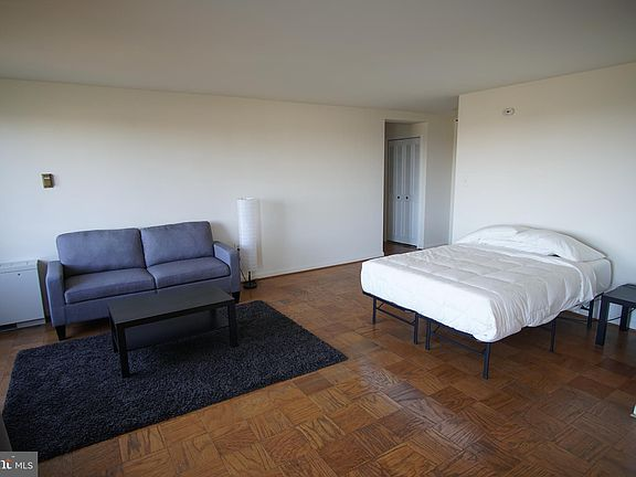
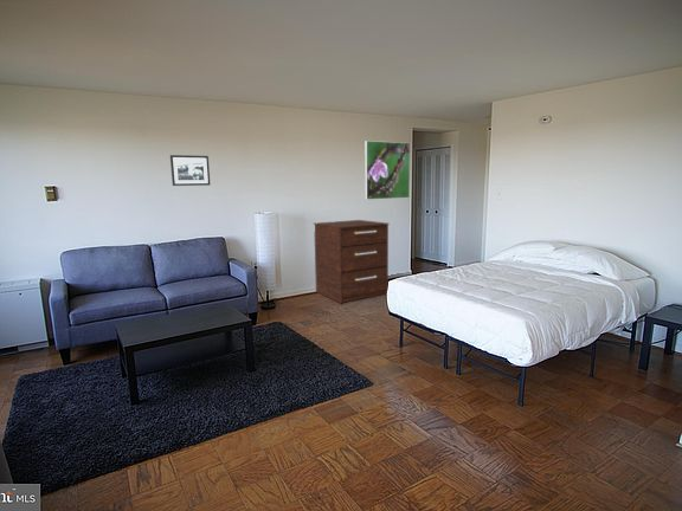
+ picture frame [169,154,211,187]
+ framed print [363,140,411,201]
+ dresser [313,219,391,305]
